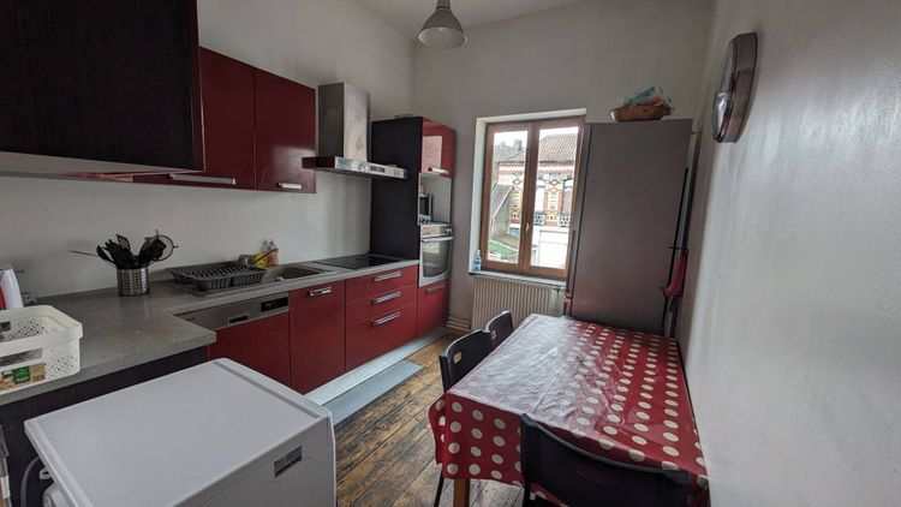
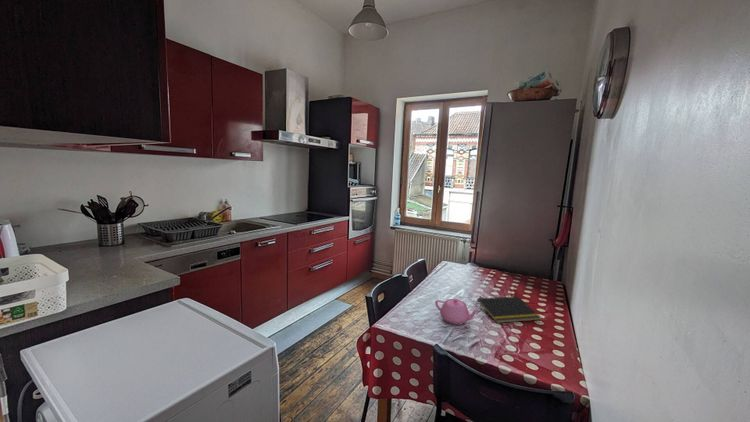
+ teapot [434,297,481,326]
+ notepad [475,295,542,324]
